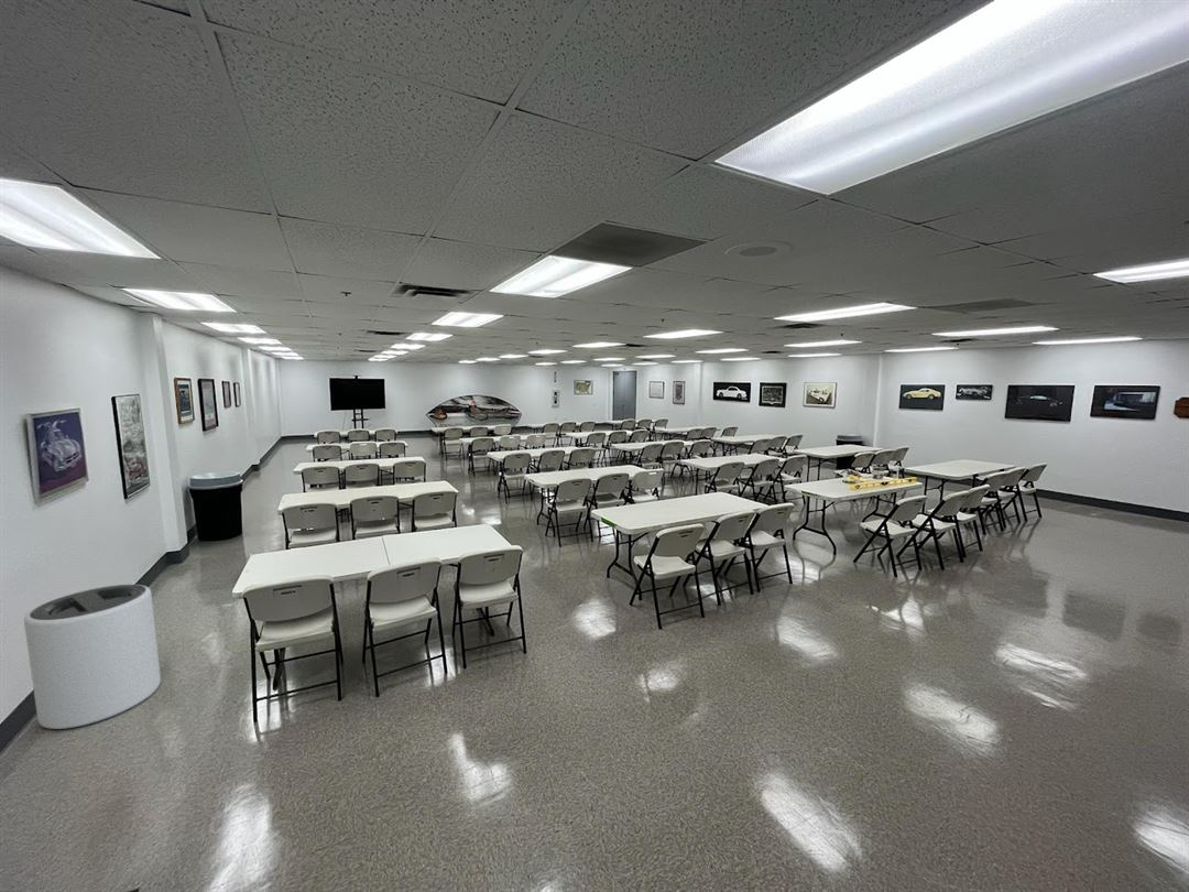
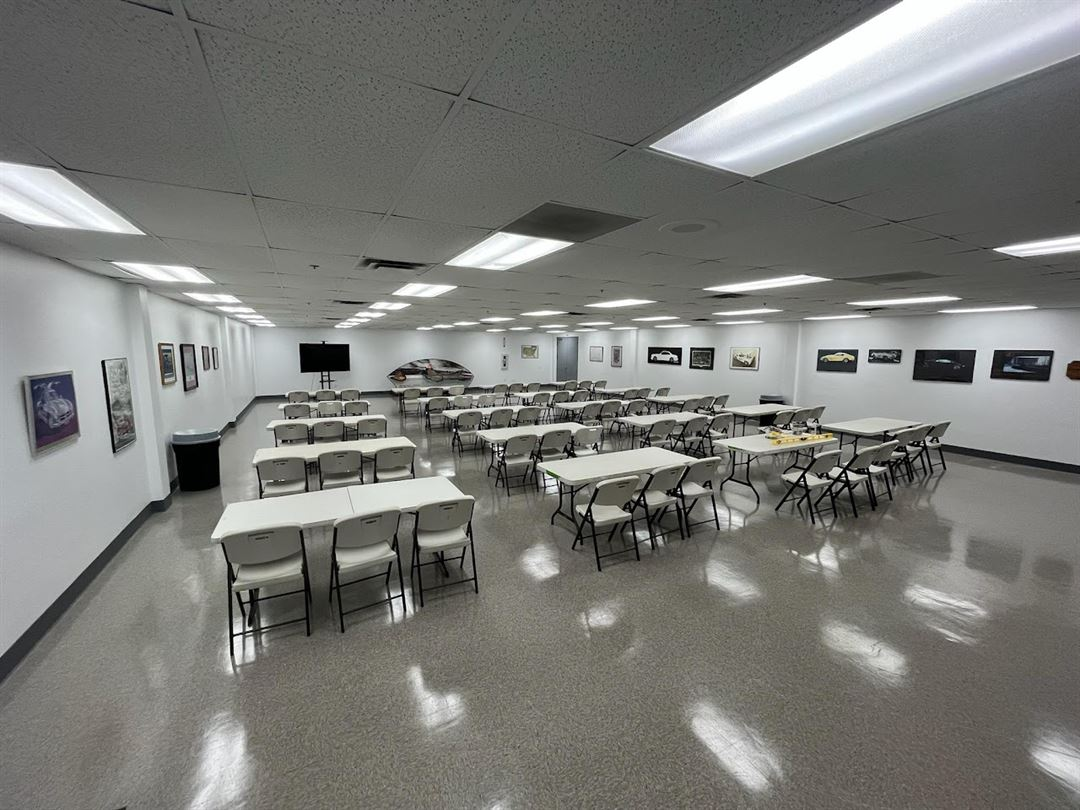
- trash can [23,584,162,730]
